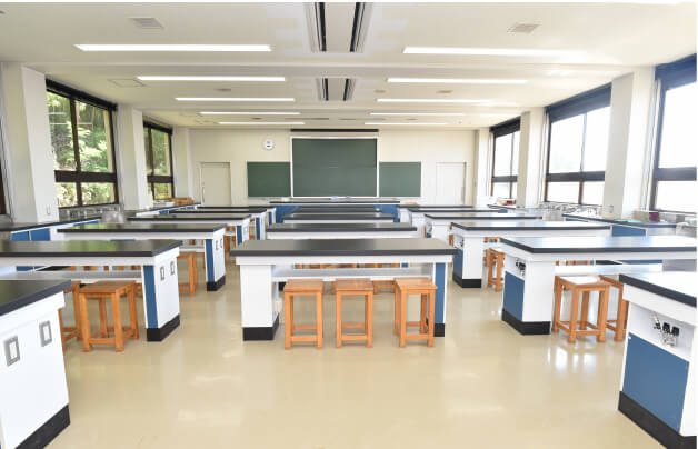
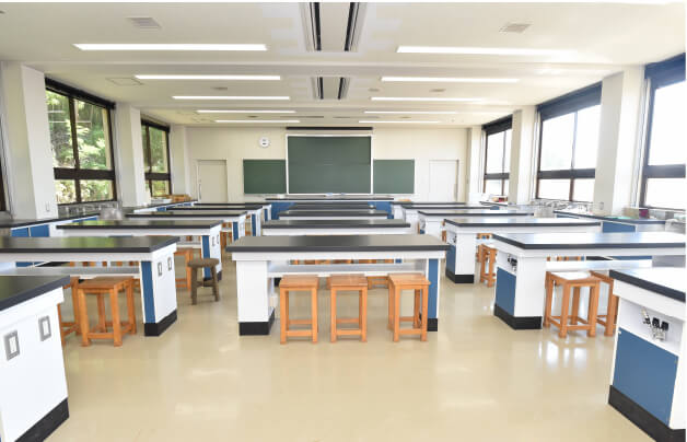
+ stool [186,257,221,305]
